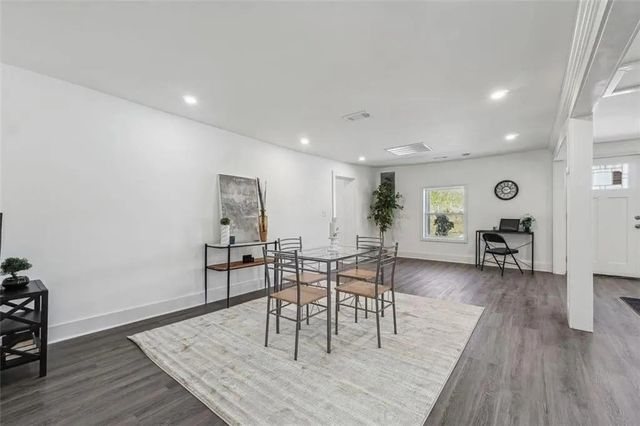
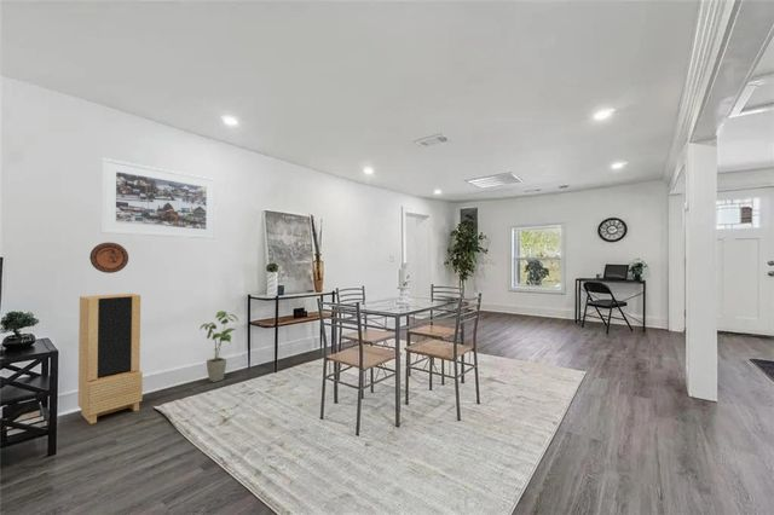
+ storage cabinet [77,293,144,426]
+ decorative plate [88,242,129,274]
+ house plant [198,309,239,383]
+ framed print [99,157,218,241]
